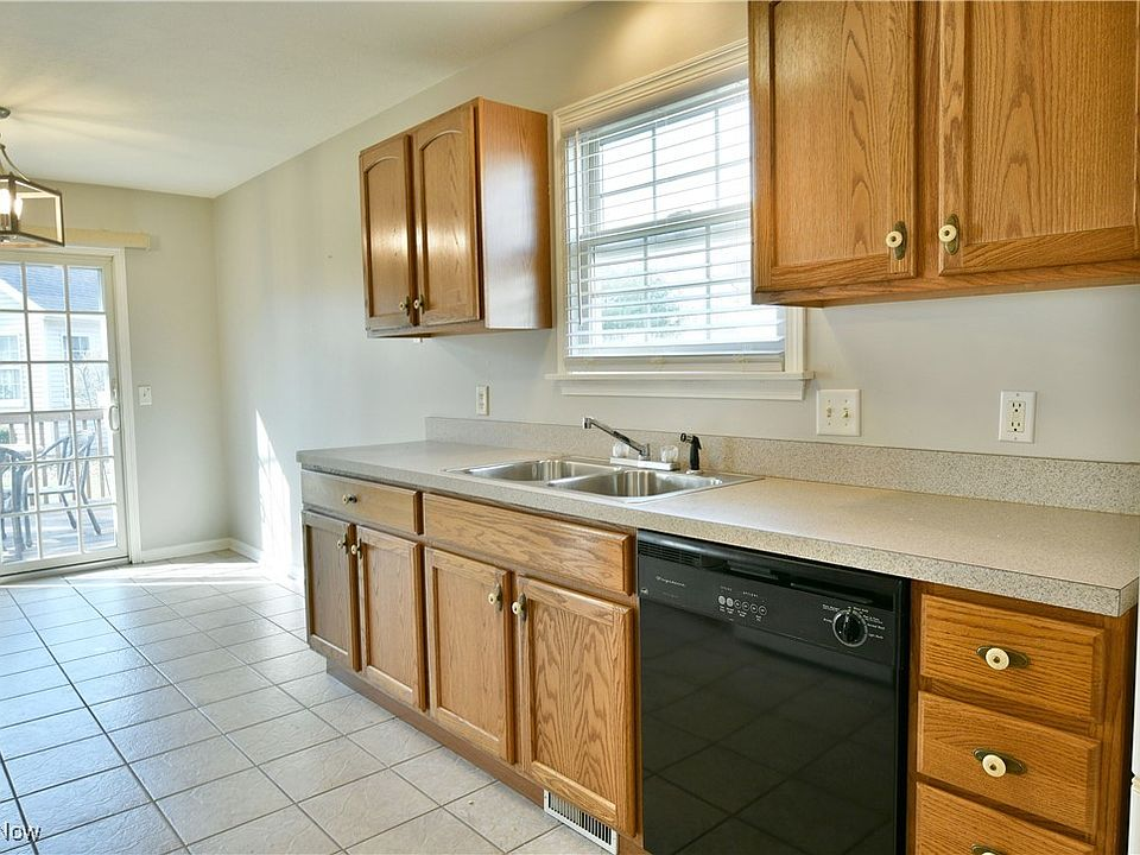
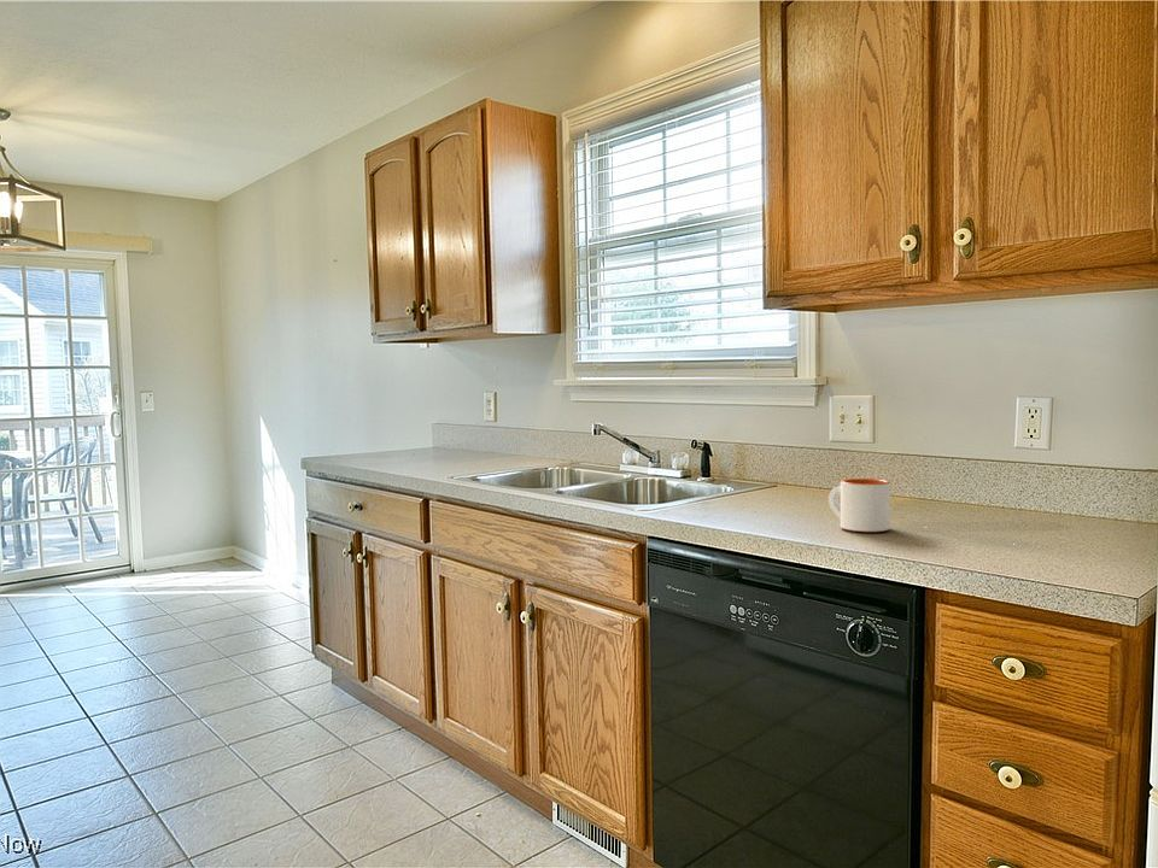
+ mug [827,477,891,533]
